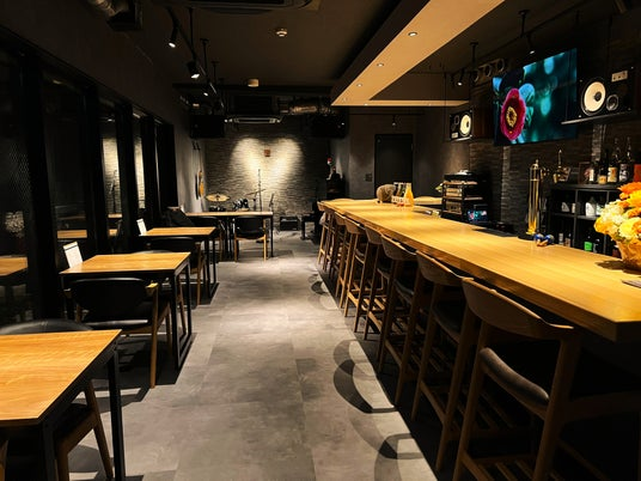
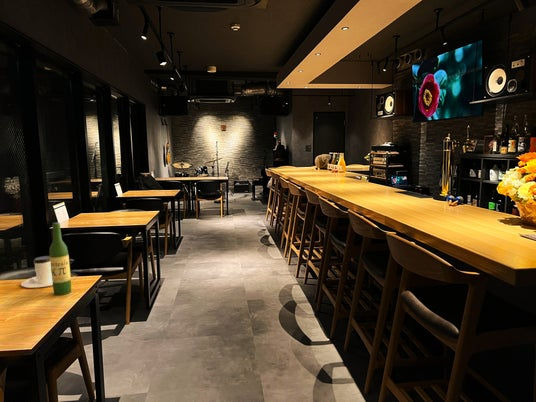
+ coffee cup [20,255,53,289]
+ wine bottle [49,222,72,296]
